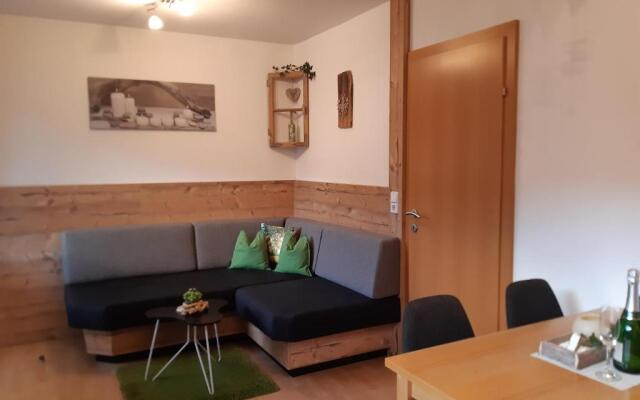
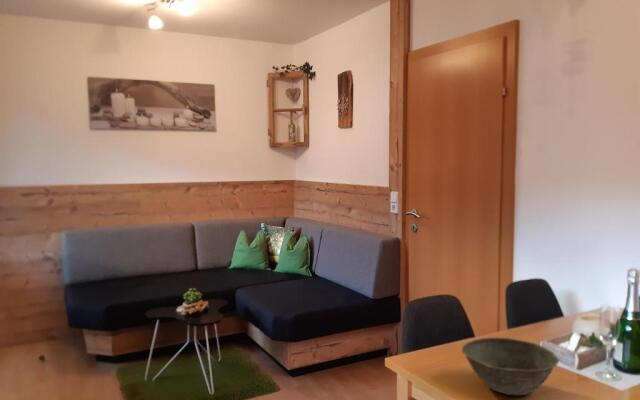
+ bowl [461,337,560,396]
